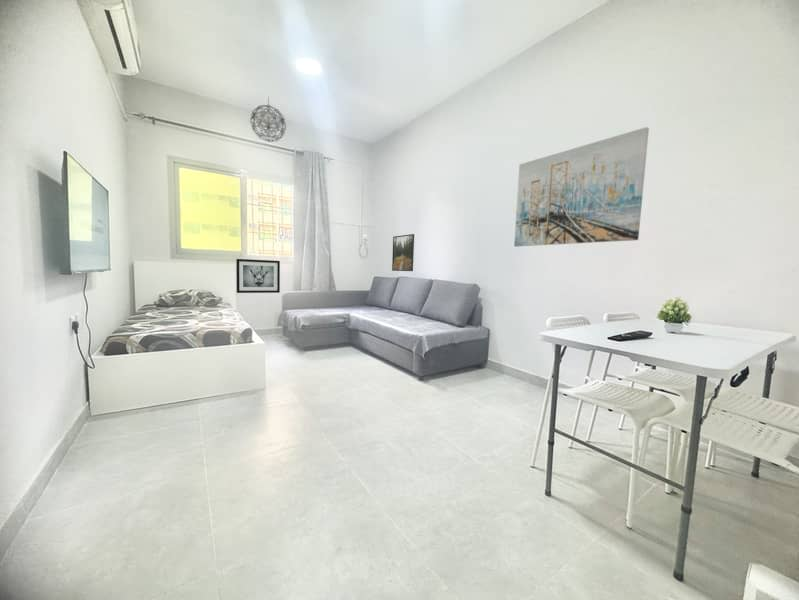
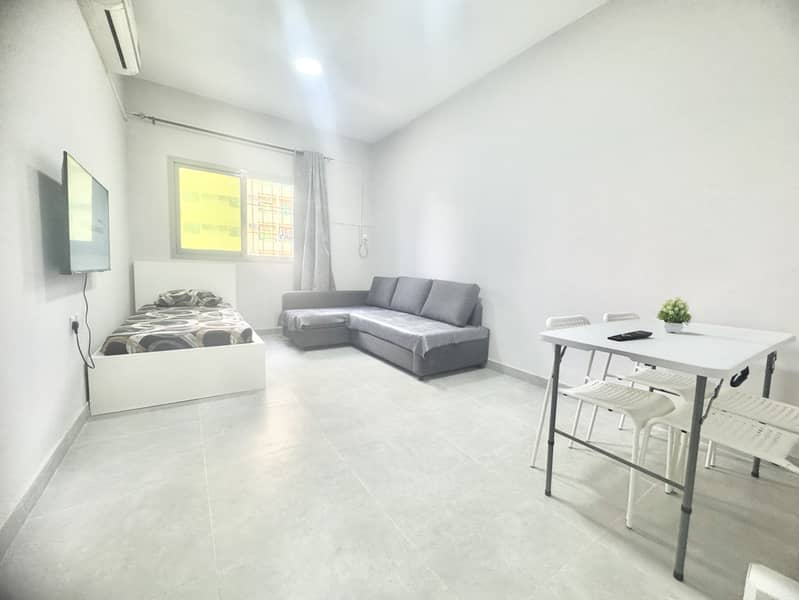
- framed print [391,233,415,272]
- wall art [235,258,281,294]
- pendant light [249,96,287,143]
- wall art [513,126,650,248]
